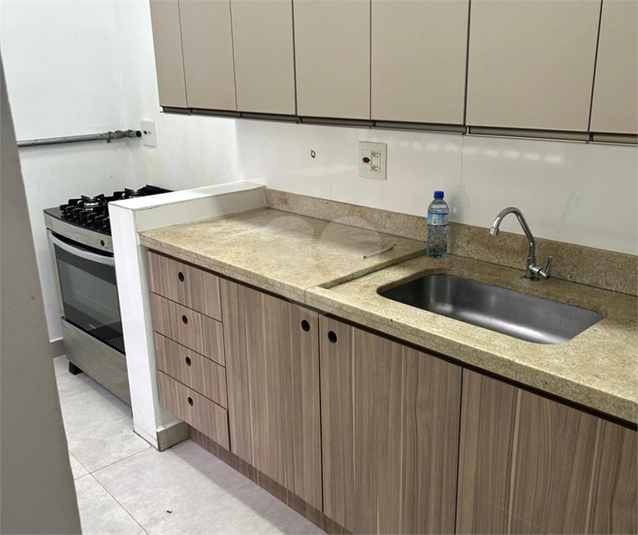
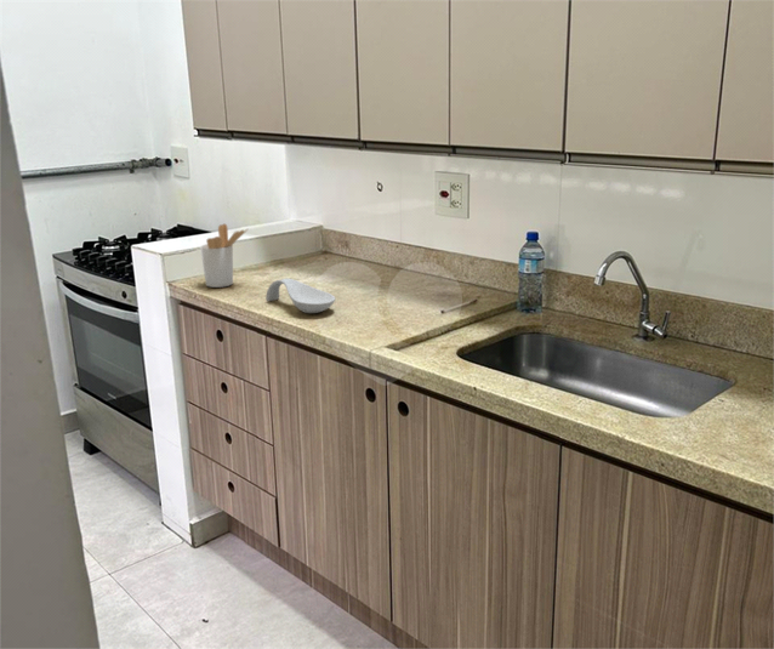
+ utensil holder [199,223,249,289]
+ spoon rest [264,278,336,314]
